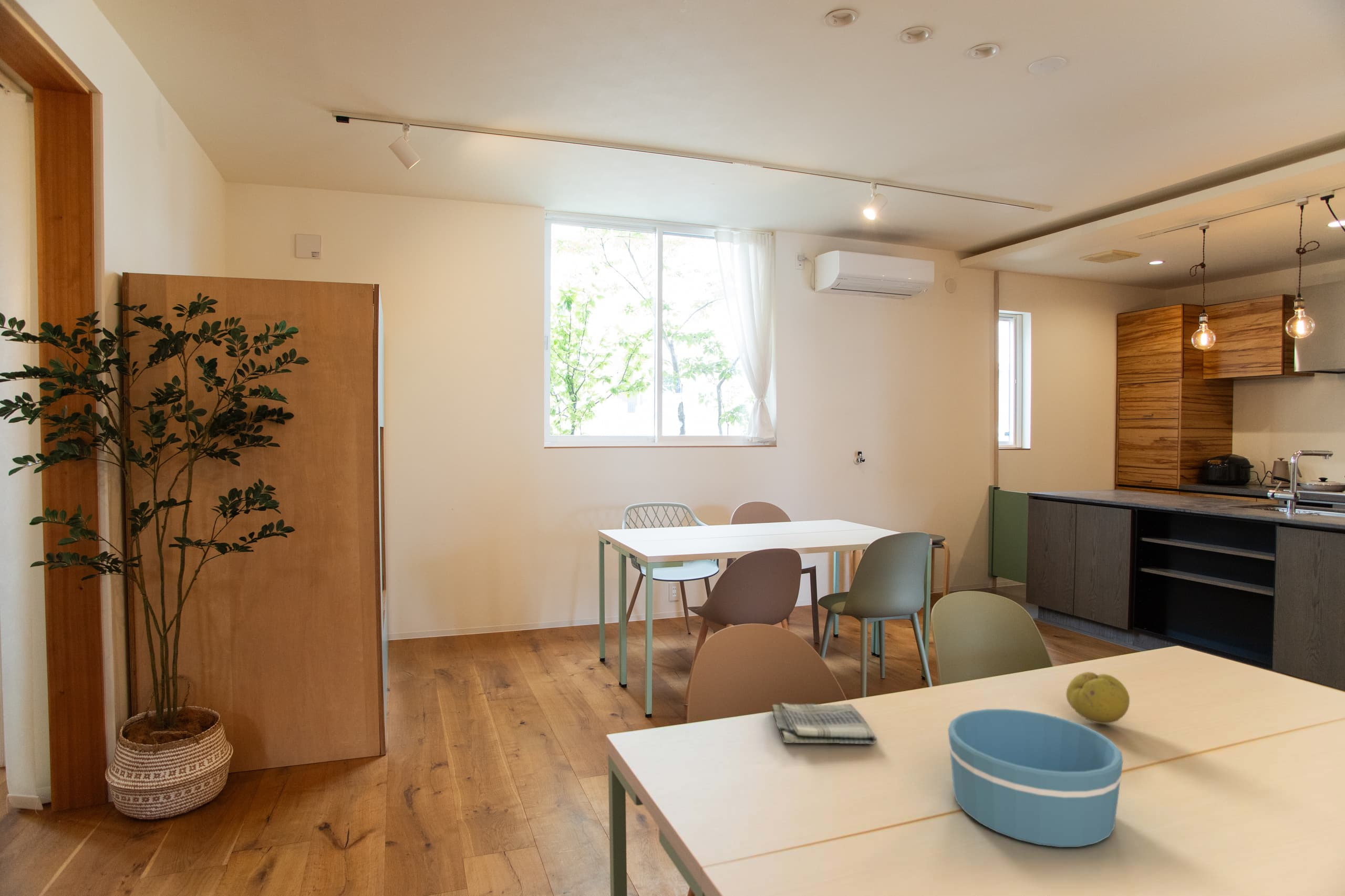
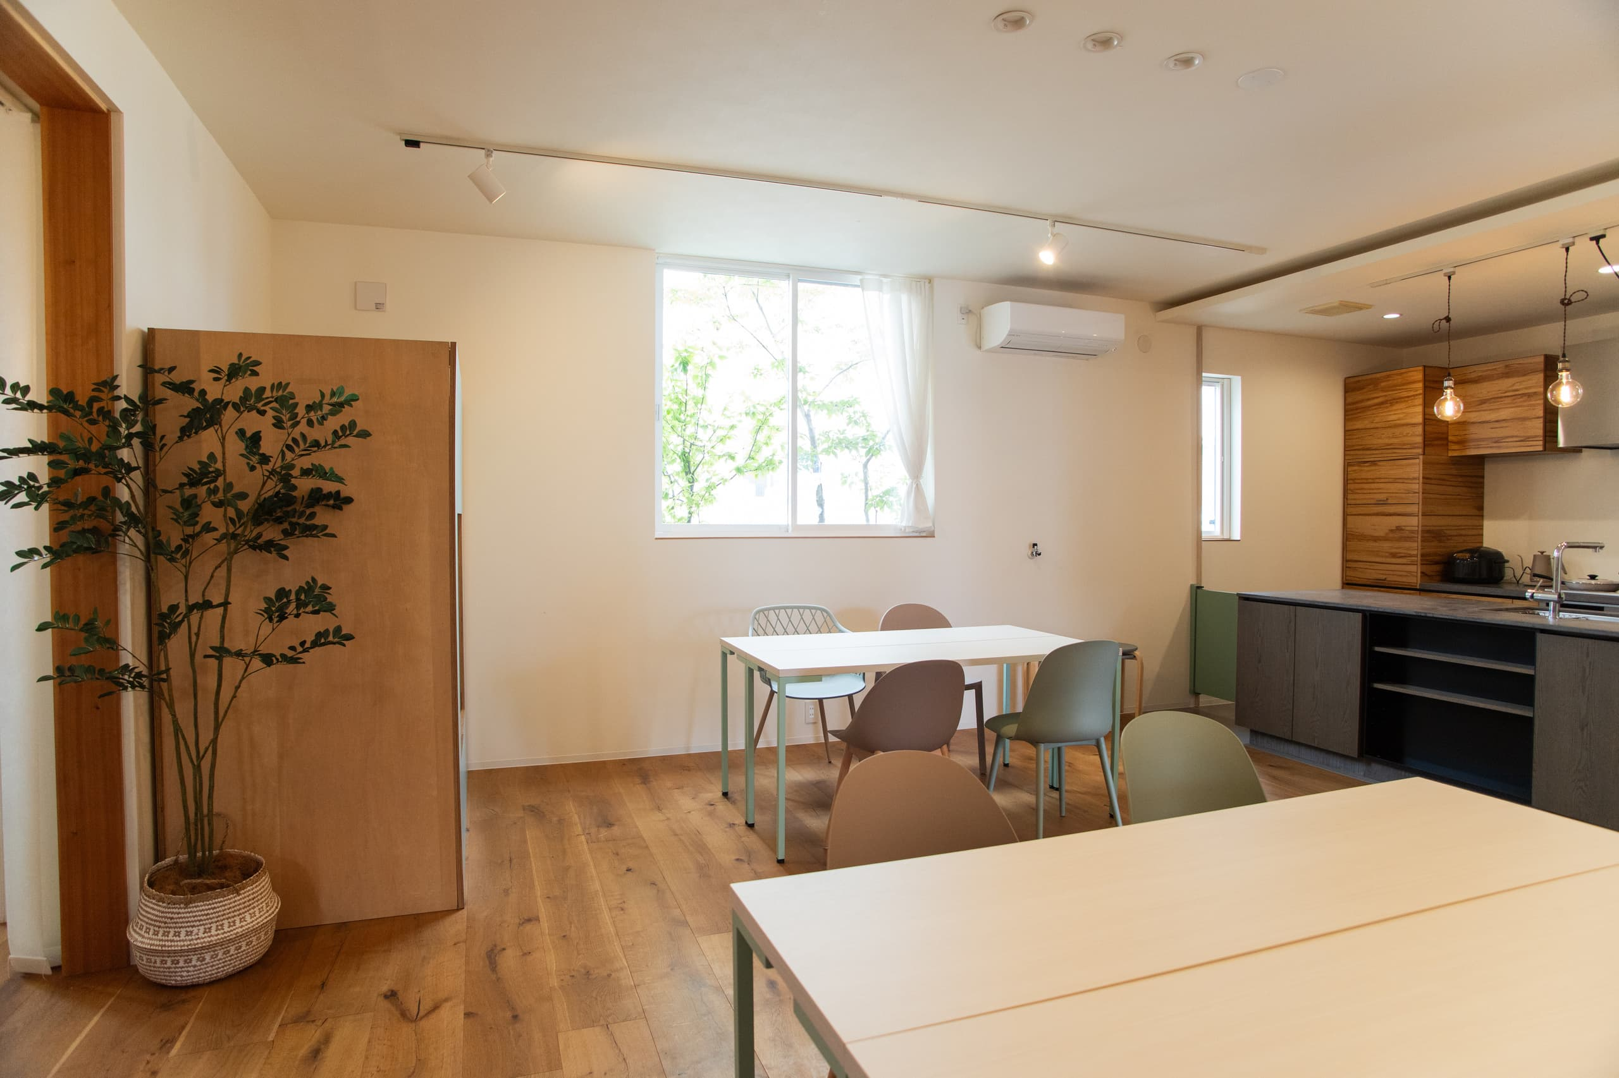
- dish towel [771,702,878,745]
- fruit [1065,671,1130,724]
- bowl [948,709,1123,848]
